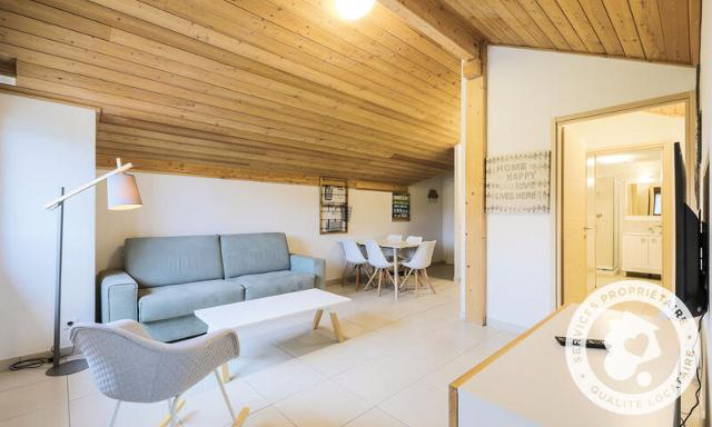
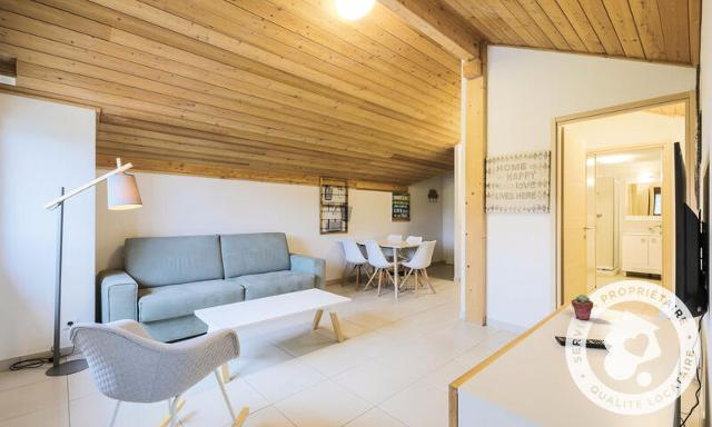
+ potted succulent [571,294,594,321]
